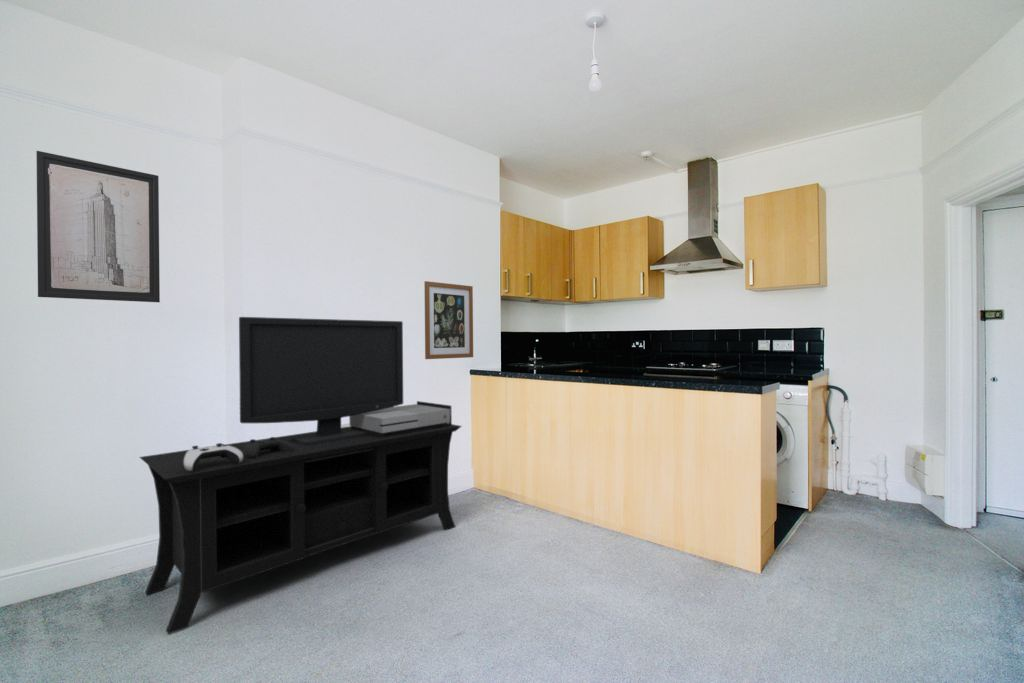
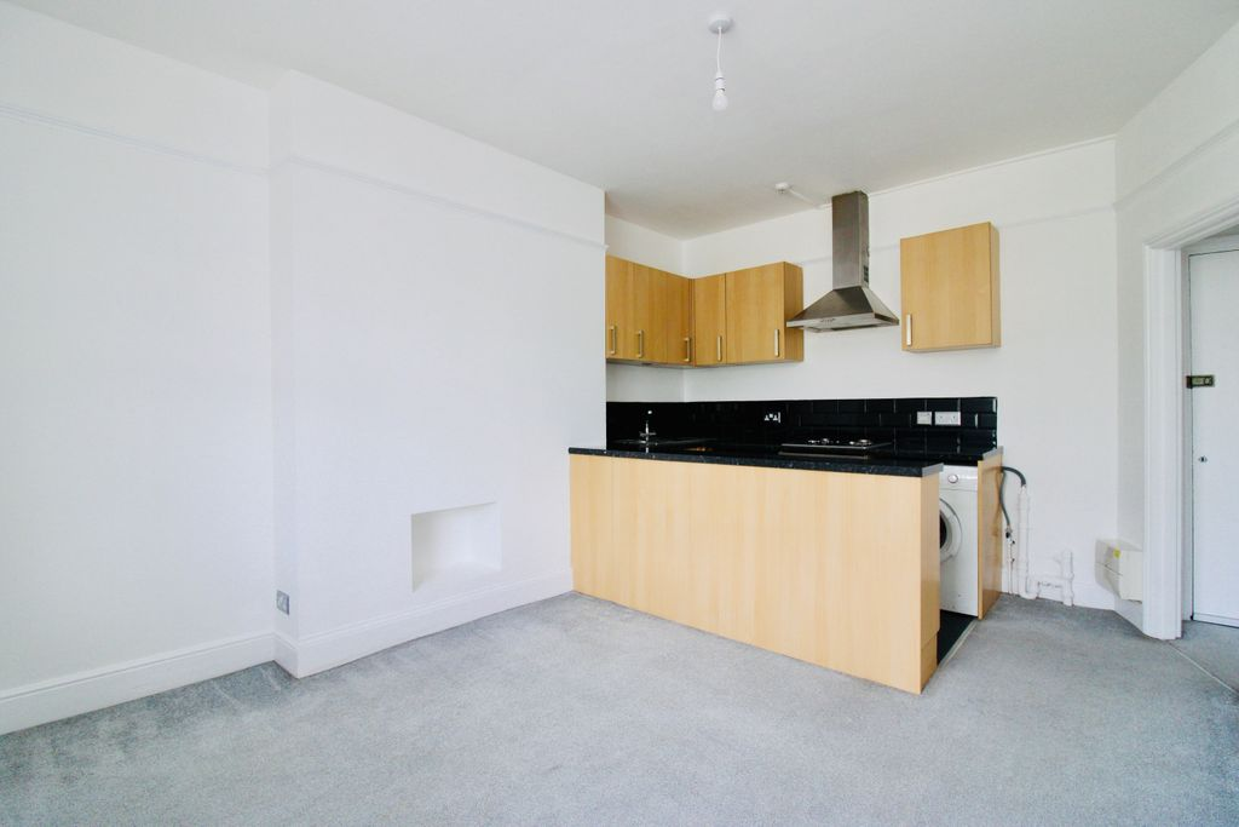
- wall art [35,150,161,303]
- wall art [423,280,474,360]
- media console [138,316,463,635]
